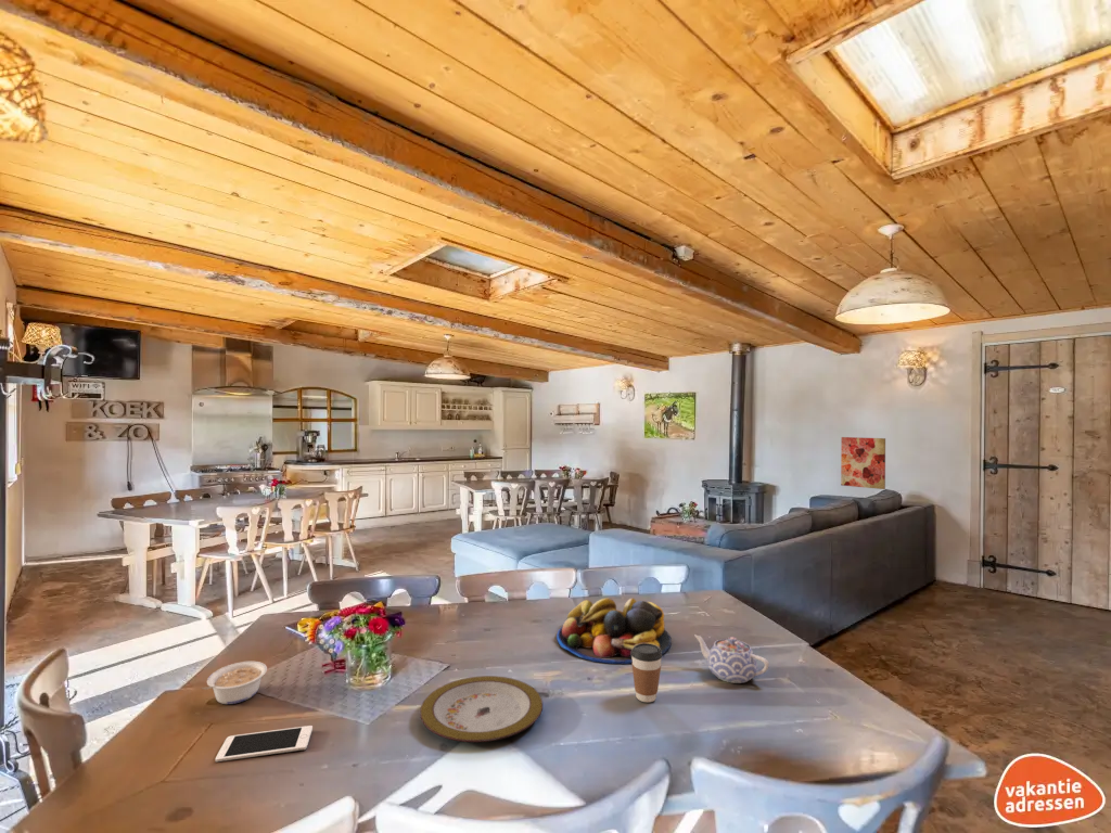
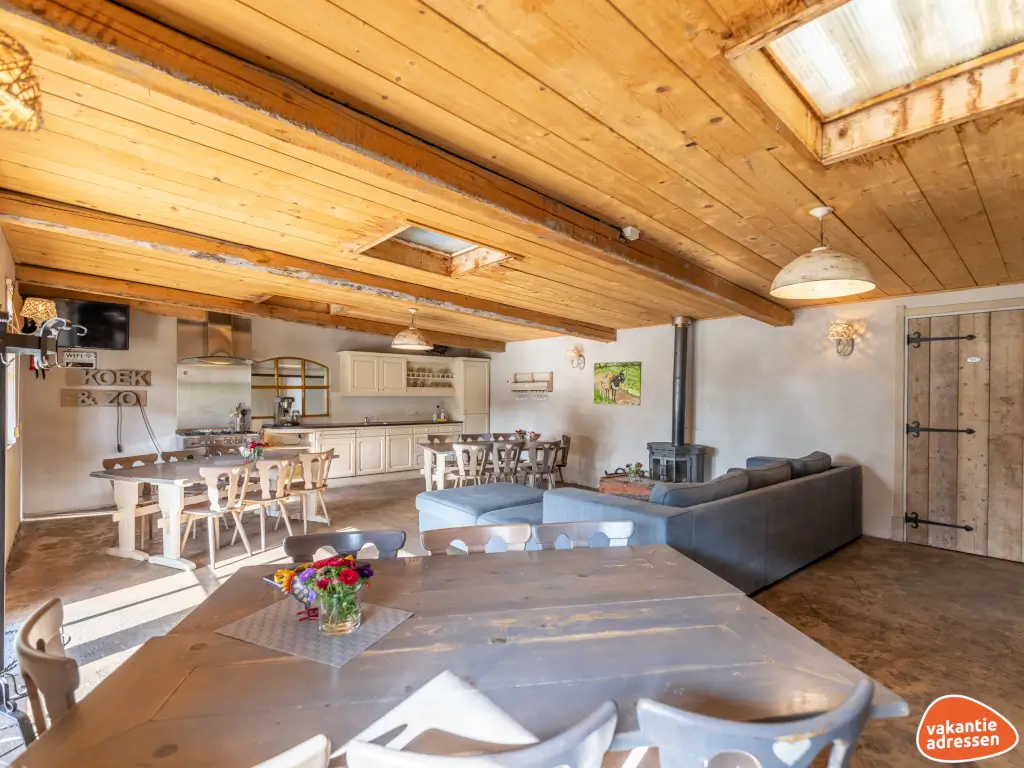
- fruit bowl [556,597,673,665]
- wall art [840,436,886,490]
- legume [201,661,268,705]
- teapot [693,635,770,684]
- plate [419,675,544,743]
- cell phone [215,725,314,762]
- coffee cup [630,643,663,704]
